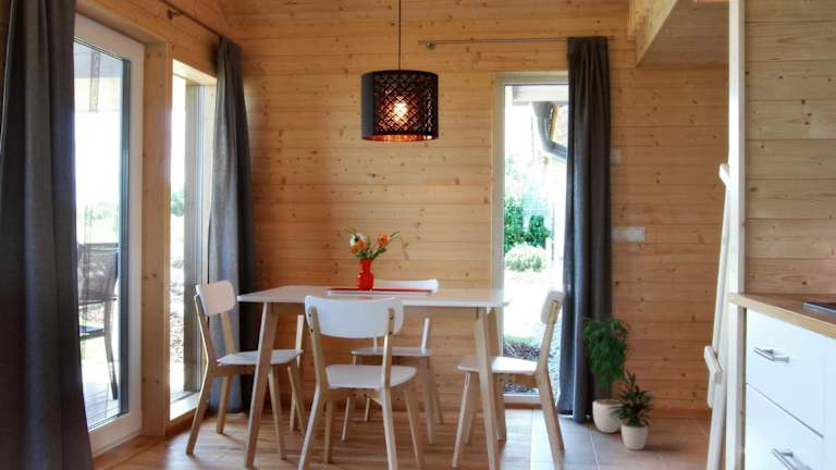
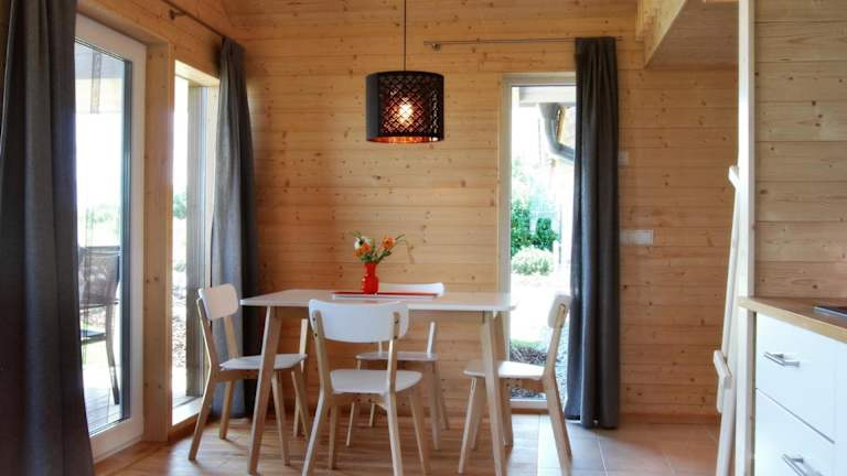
- potted plant [579,309,662,450]
